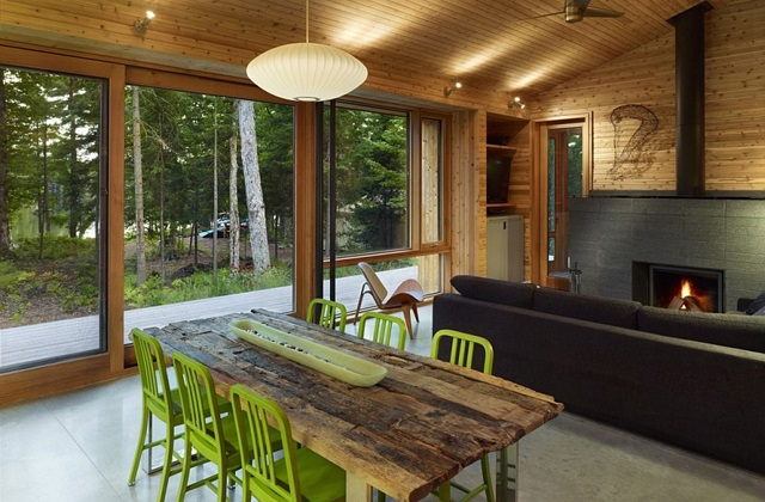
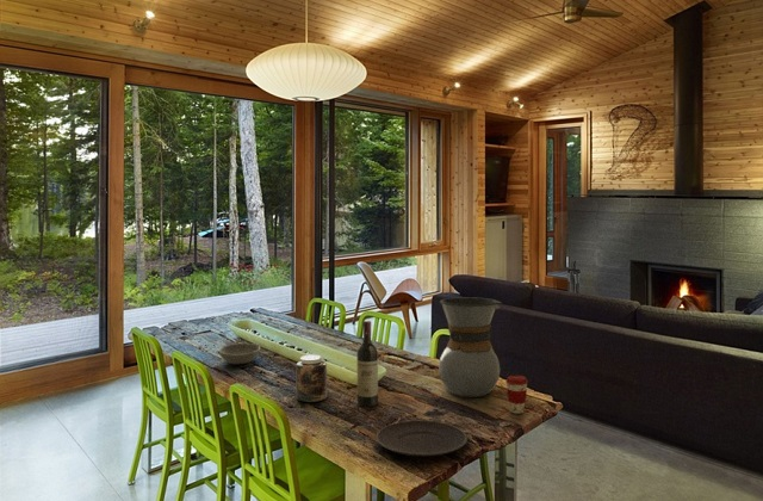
+ coffee cup [504,375,529,415]
+ plate [374,420,469,458]
+ pour-over carafe [438,296,504,398]
+ wine bottle [355,320,379,408]
+ jar [294,354,328,403]
+ soup bowl [218,342,261,365]
